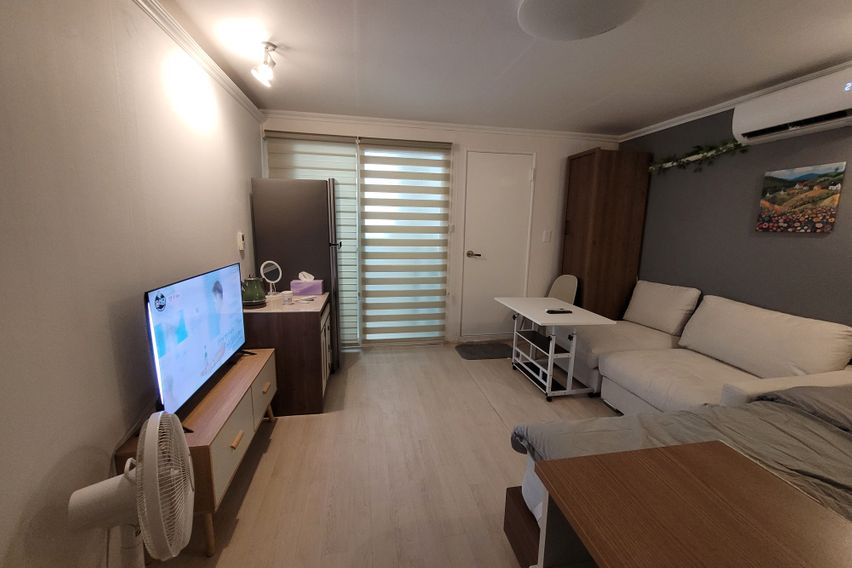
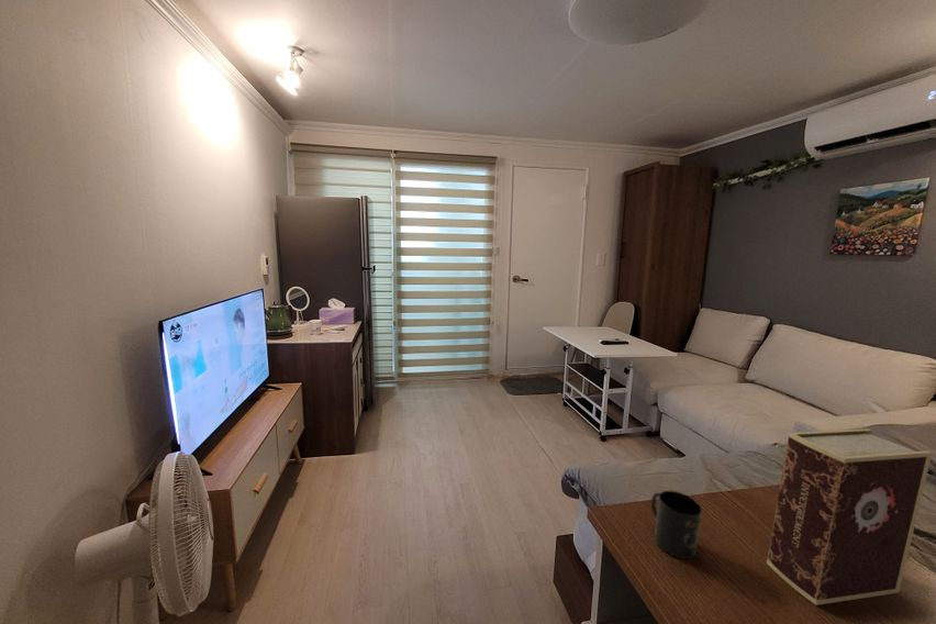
+ mug [650,490,703,560]
+ book [766,427,933,606]
